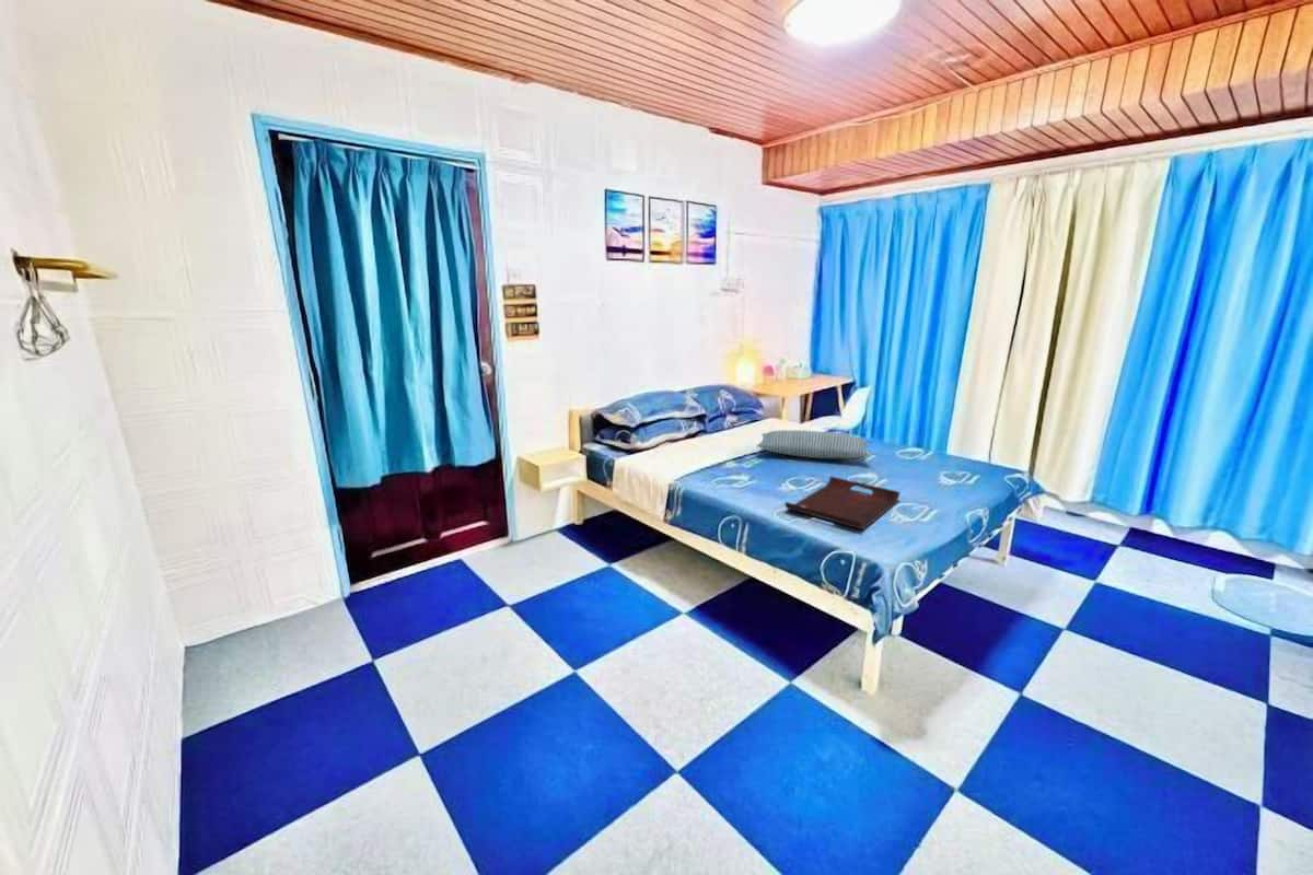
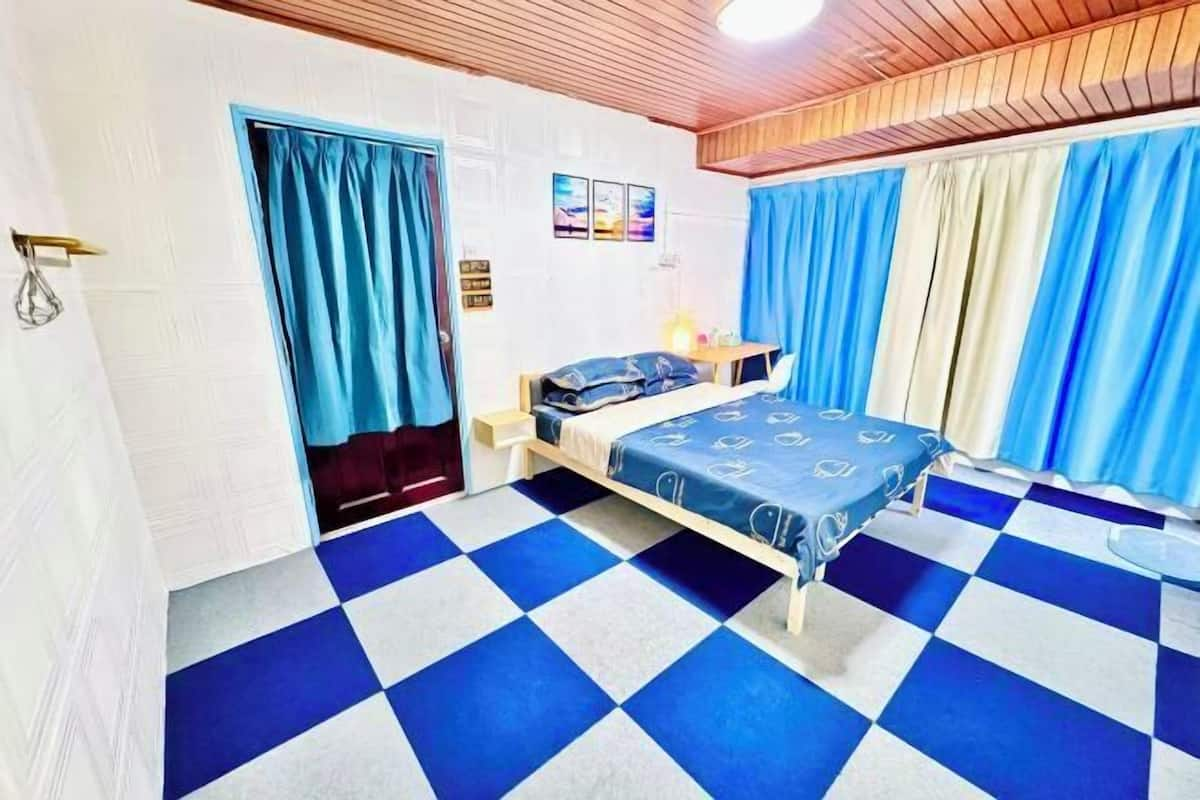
- pillow [755,429,871,459]
- serving tray [783,475,900,532]
